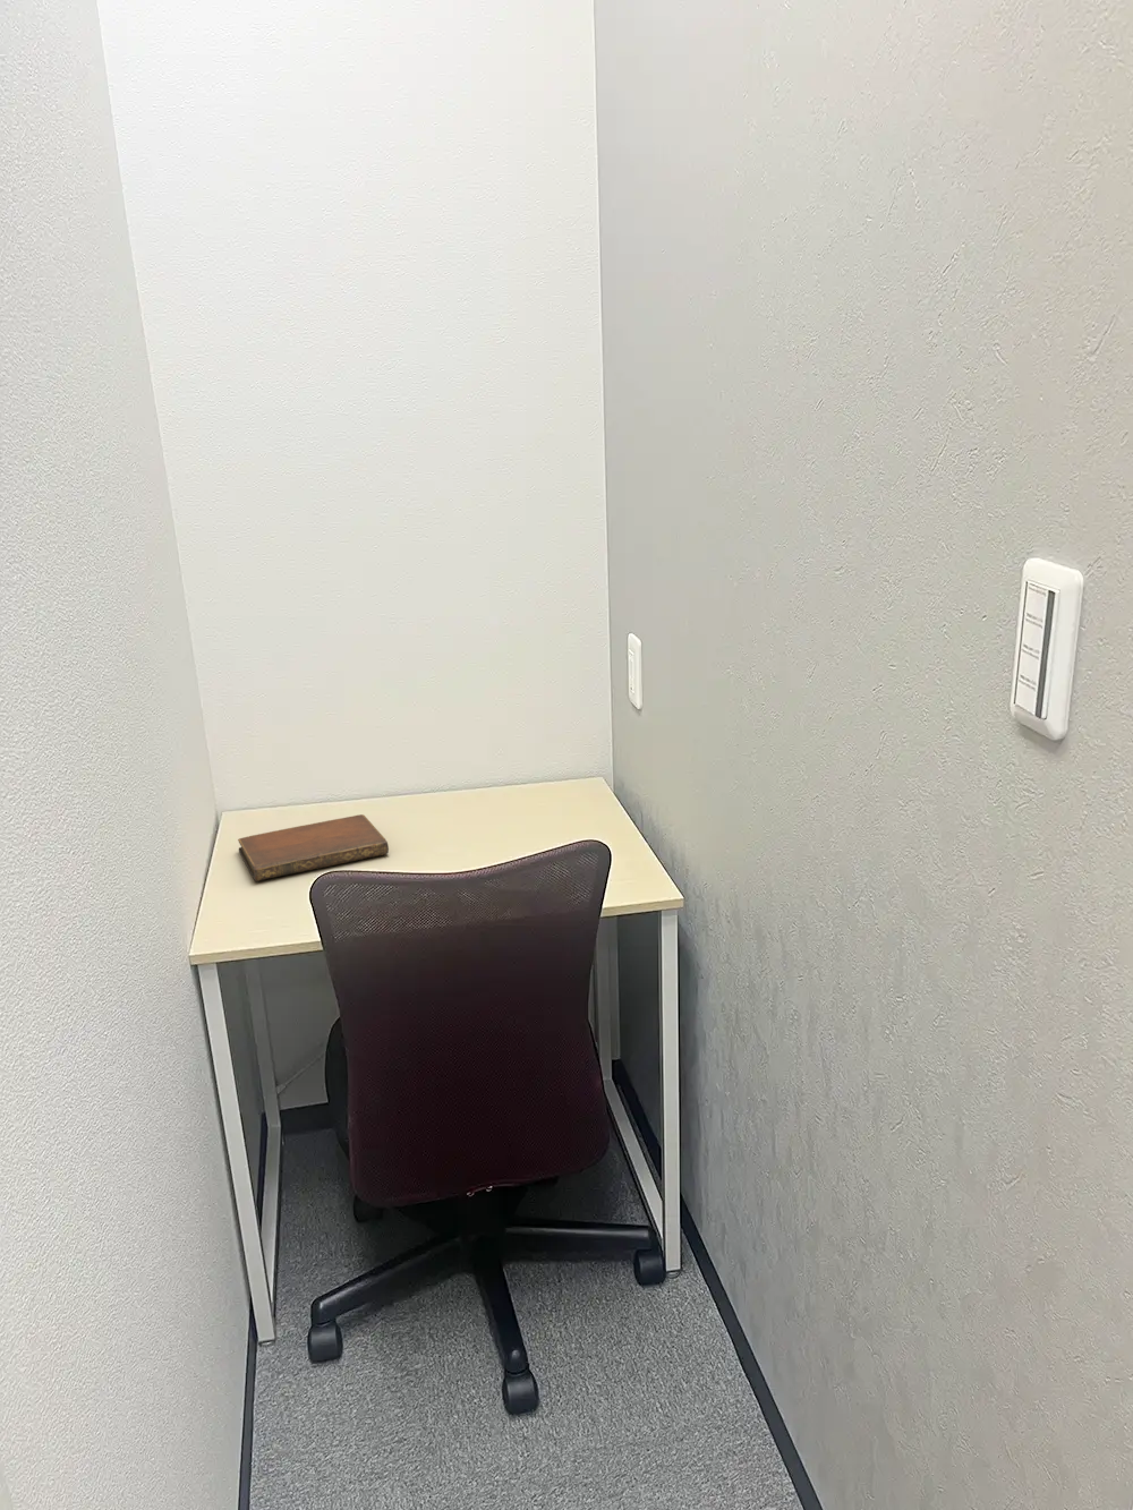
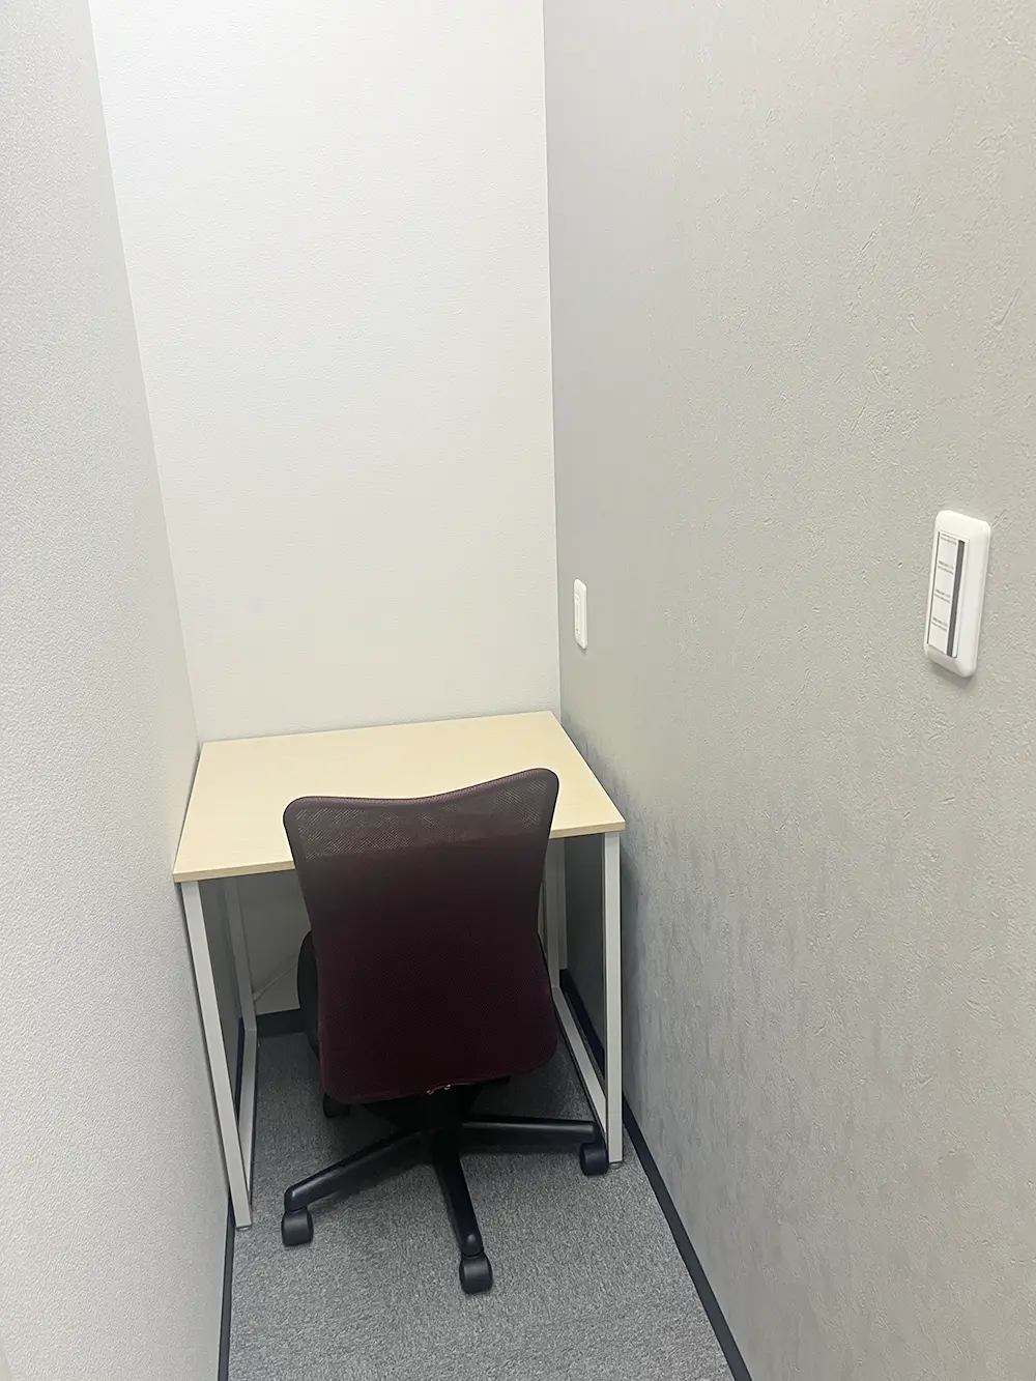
- notebook [237,814,389,883]
